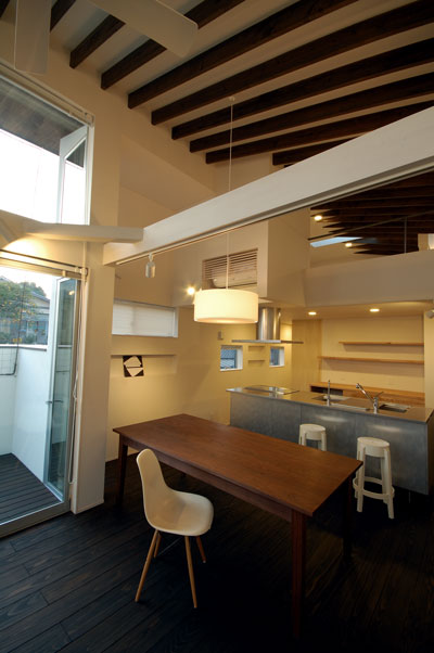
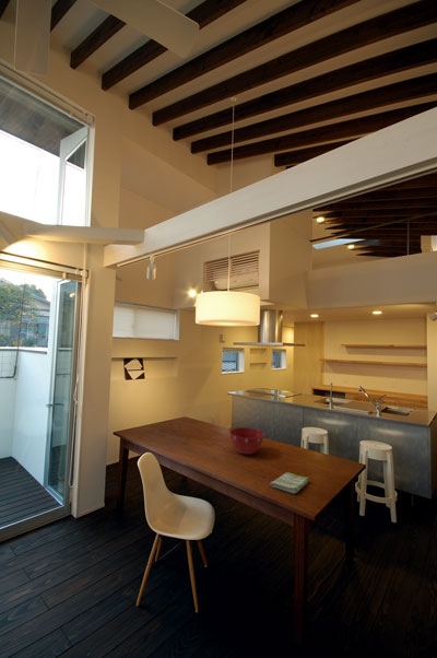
+ mixing bowl [228,426,265,456]
+ dish towel [269,471,310,495]
